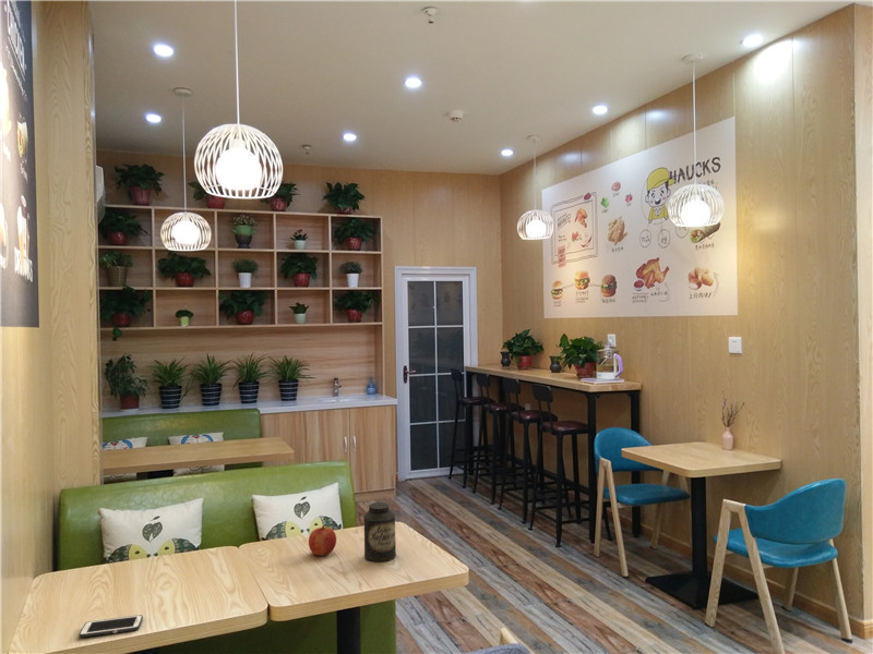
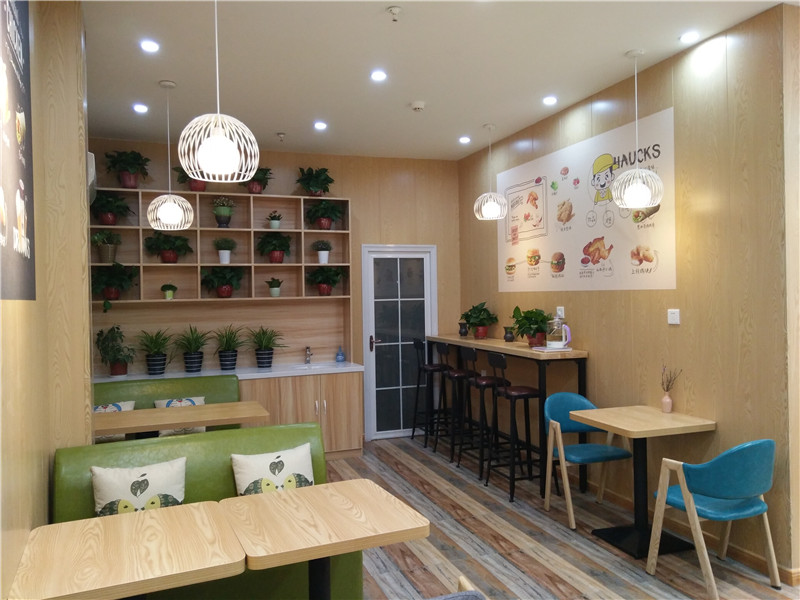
- canister [363,501,397,562]
- fruit [308,525,337,557]
- cell phone [77,614,144,639]
